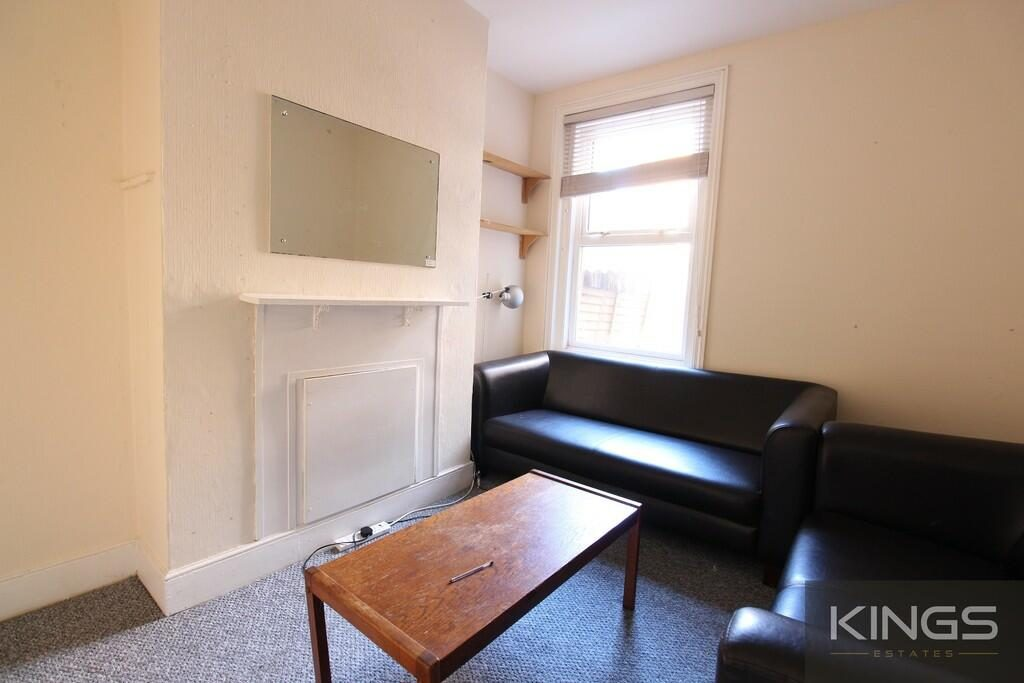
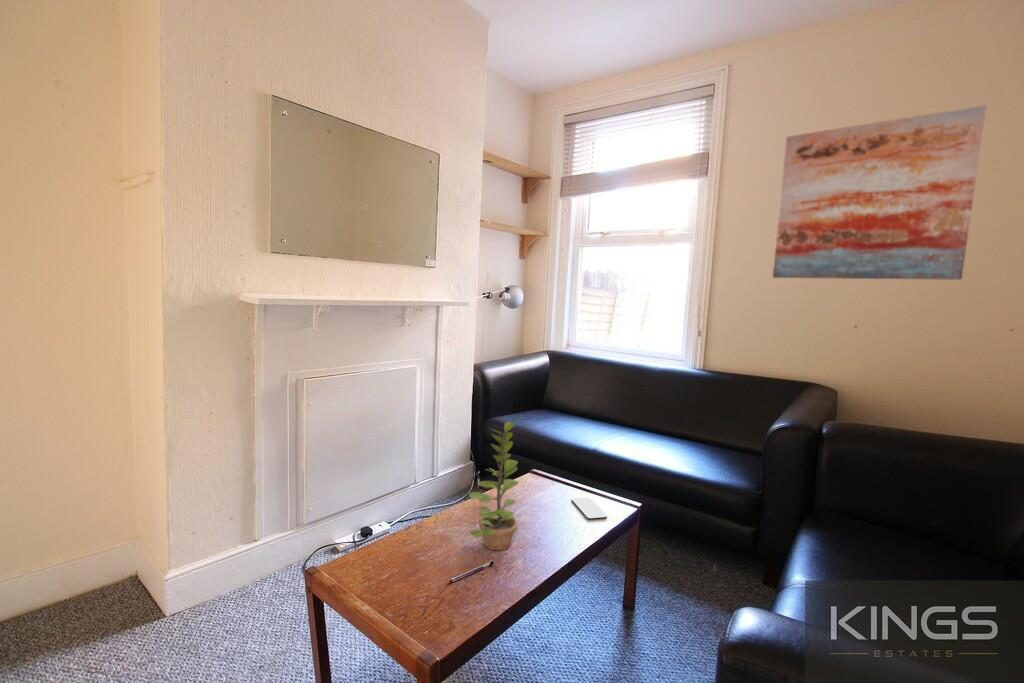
+ plant [469,421,520,551]
+ wall art [771,104,987,281]
+ smartphone [571,497,608,521]
